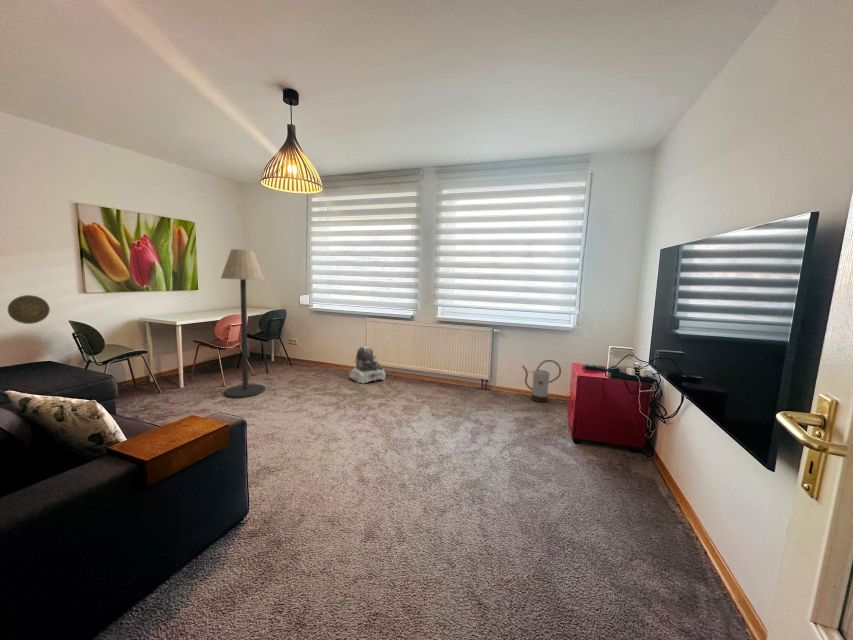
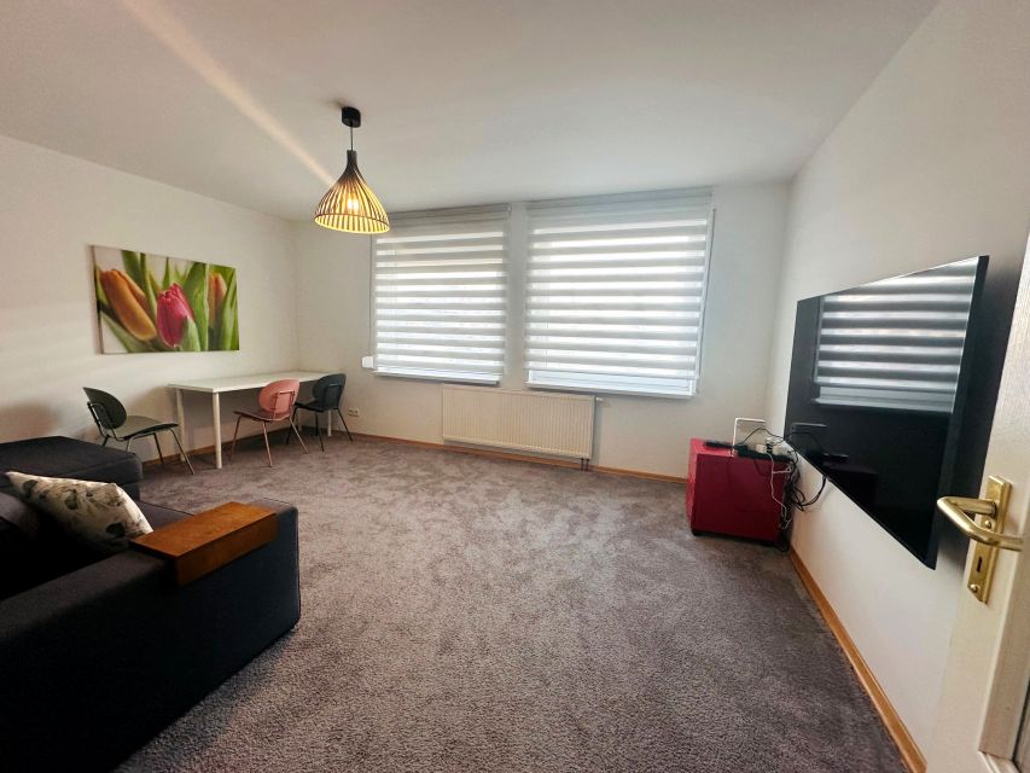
- backpack [348,345,387,384]
- decorative plate [7,294,51,325]
- floor lamp [220,248,266,398]
- watering can [521,359,562,403]
